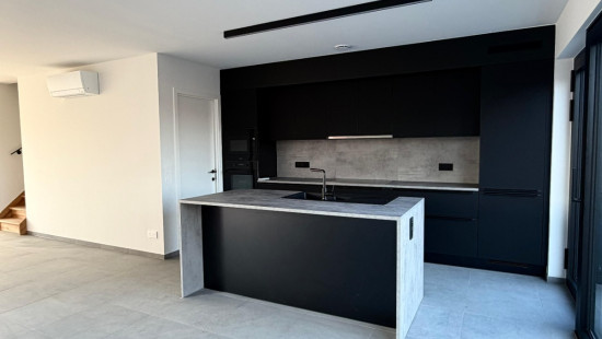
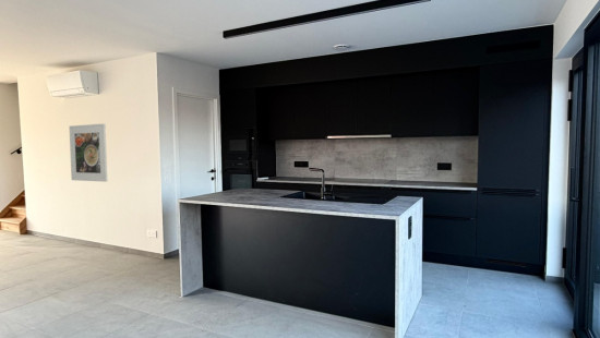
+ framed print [68,122,108,183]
